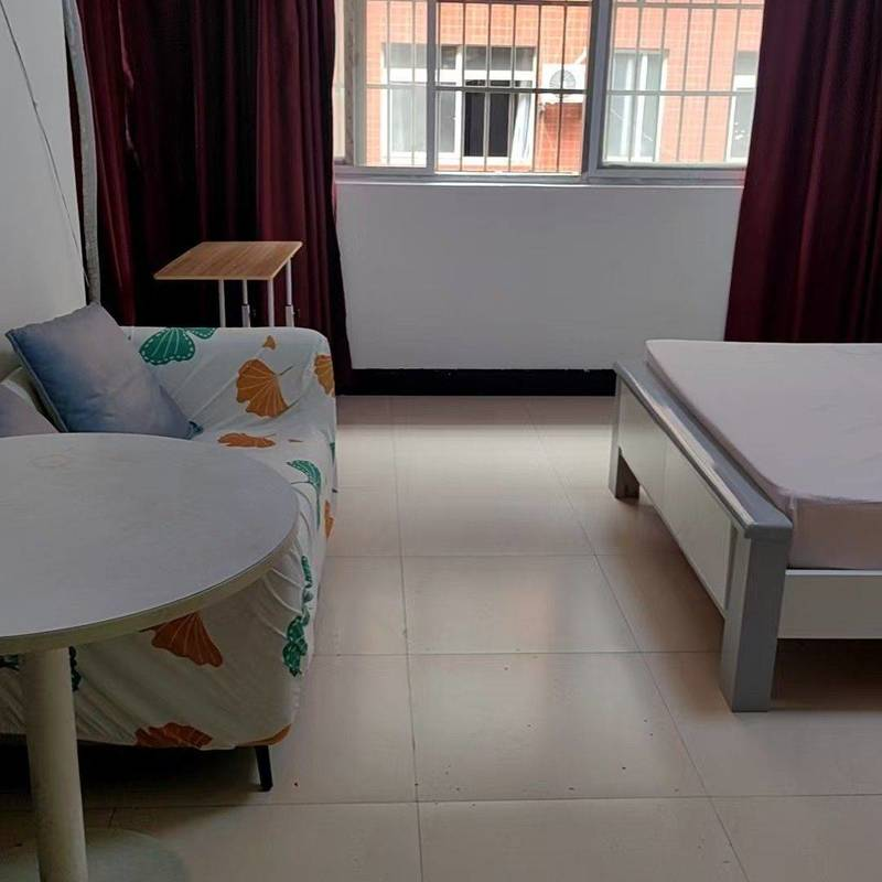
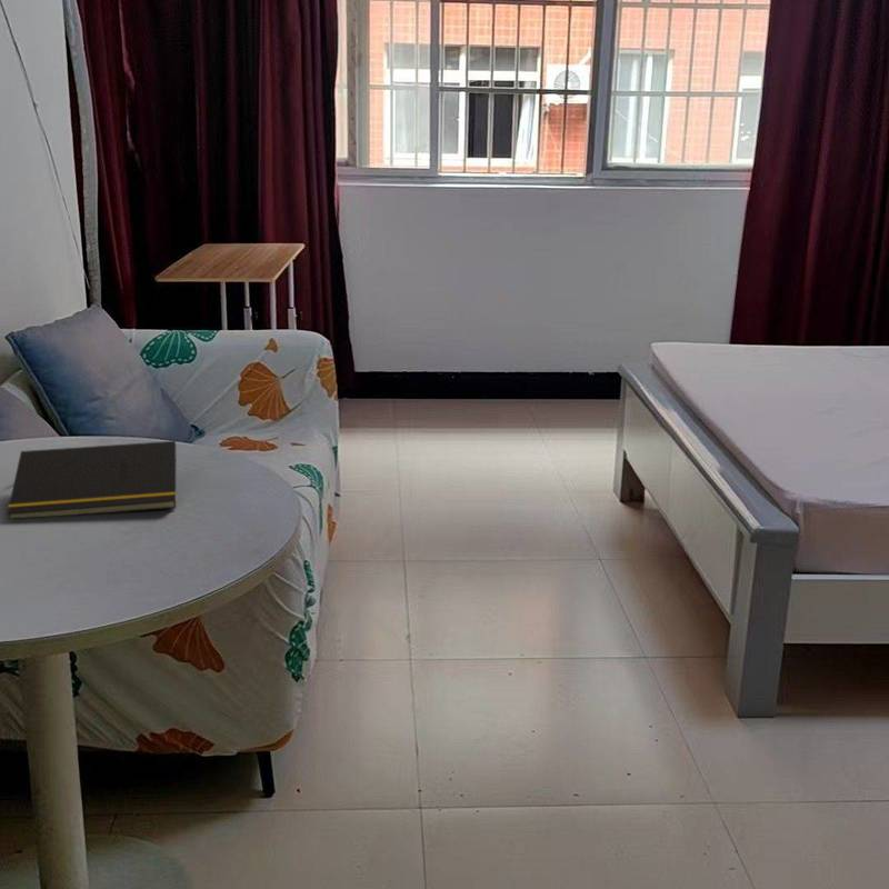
+ notepad [7,440,178,519]
